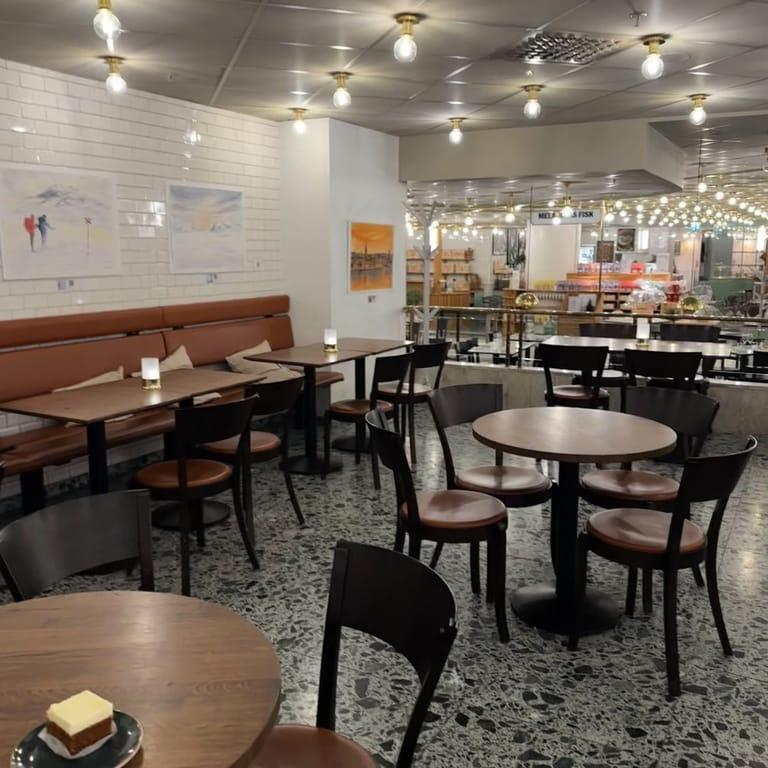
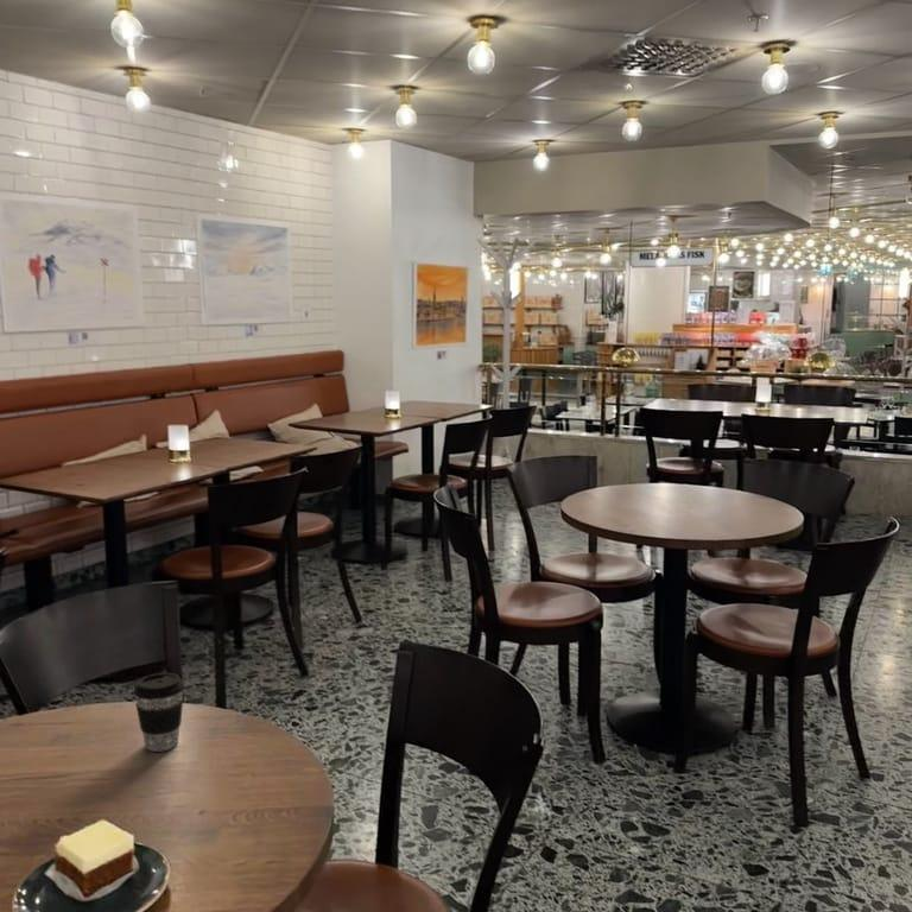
+ coffee cup [133,672,185,753]
